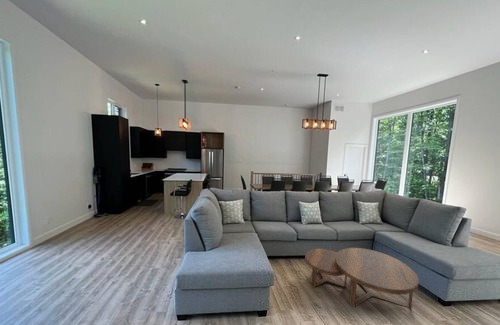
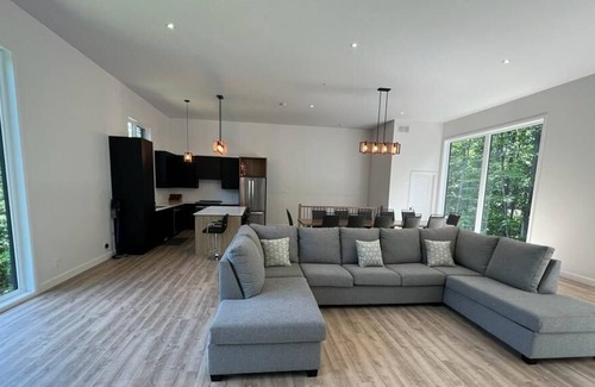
- coffee table [304,247,420,309]
